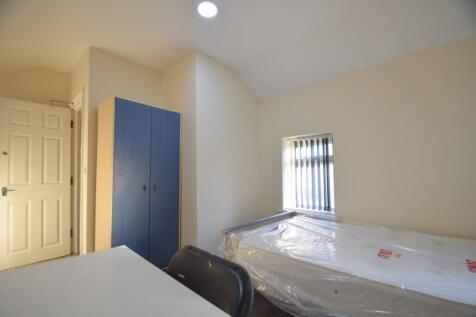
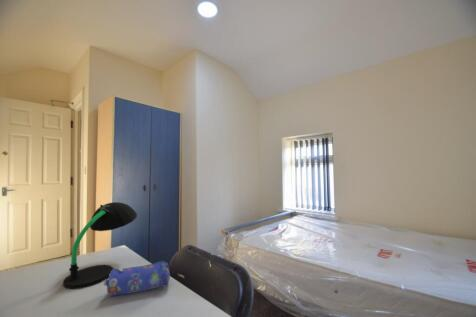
+ pencil case [103,260,171,297]
+ desk lamp [62,201,138,290]
